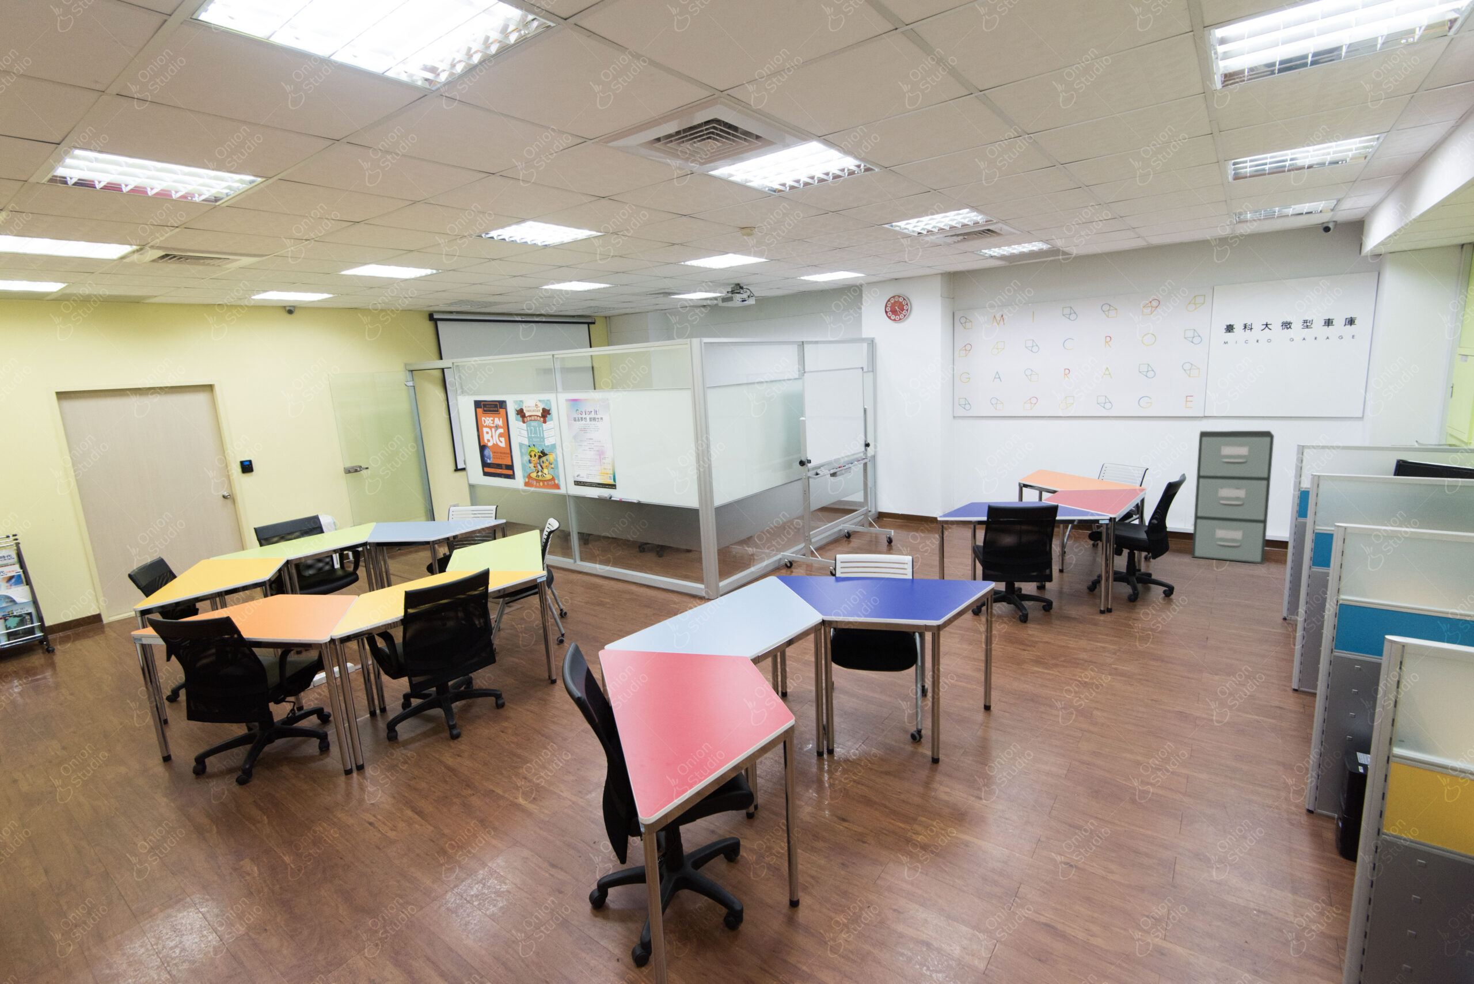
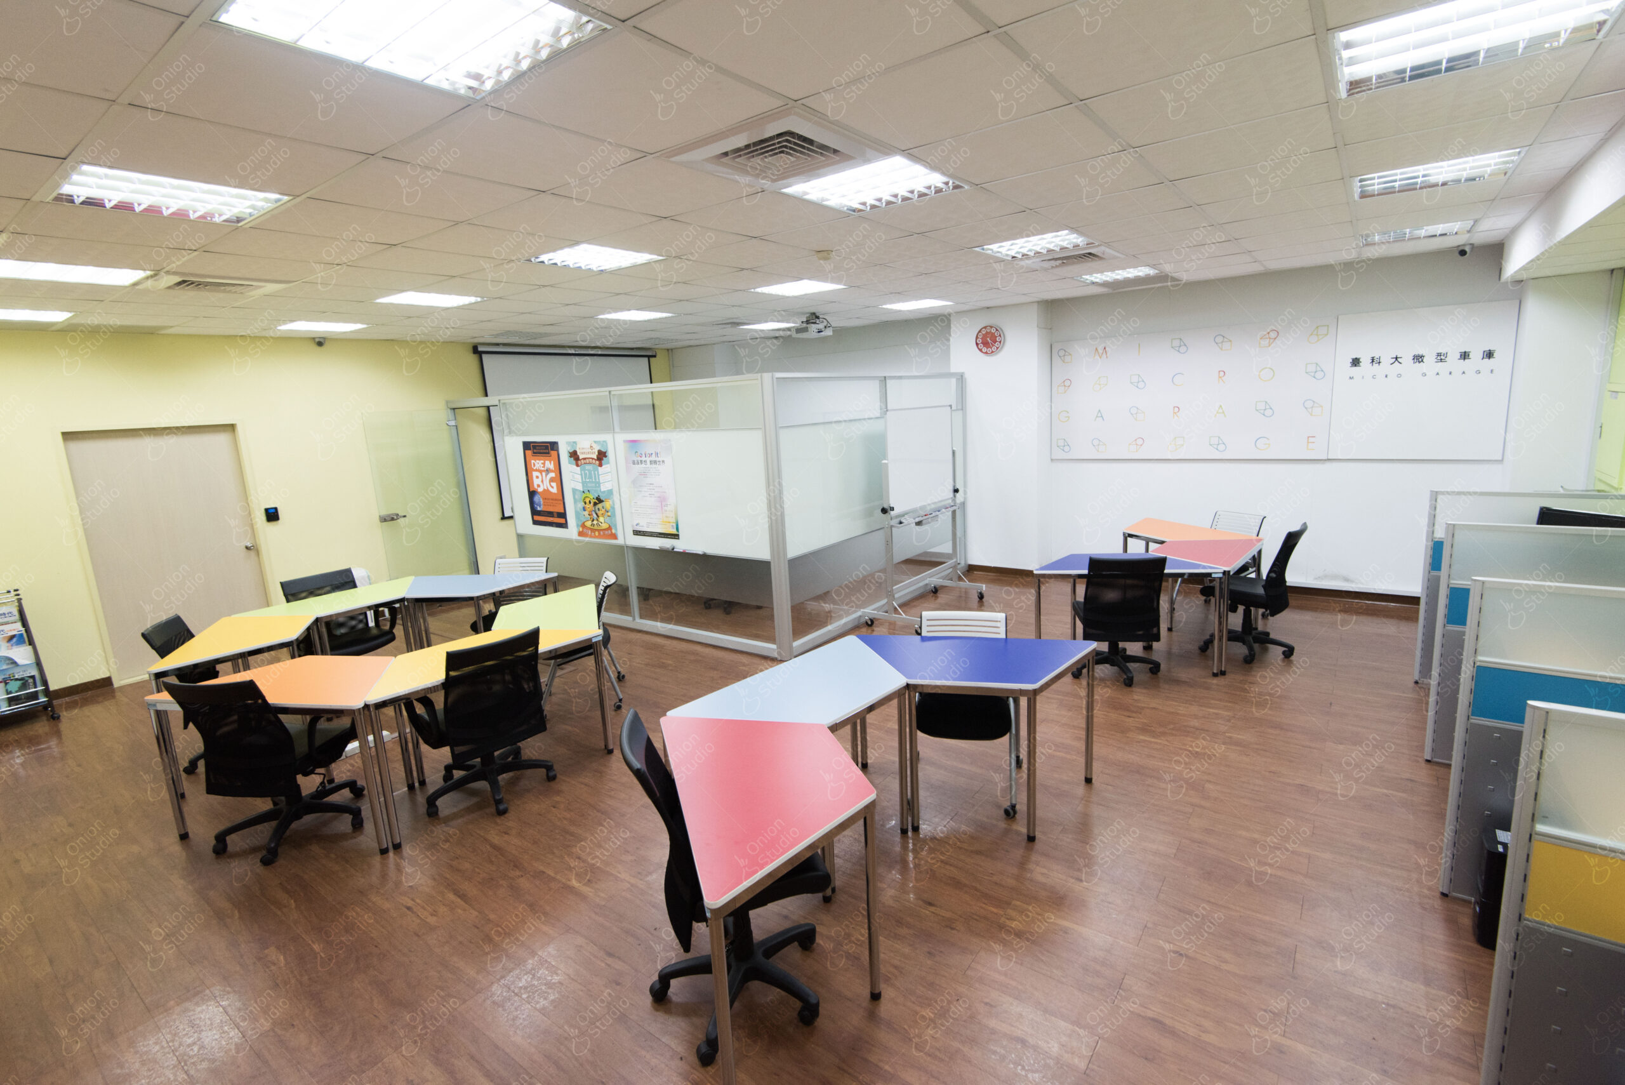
- filing cabinet [1192,431,1275,564]
